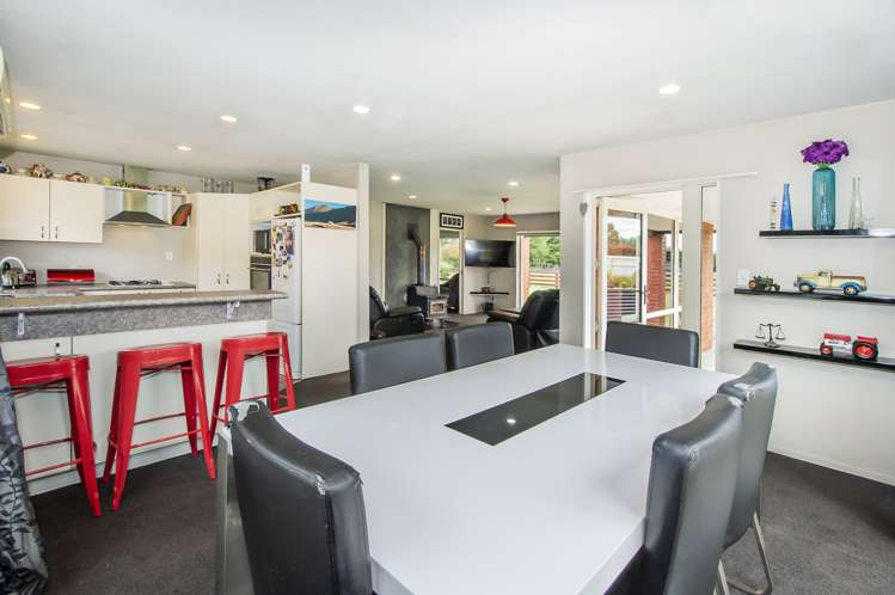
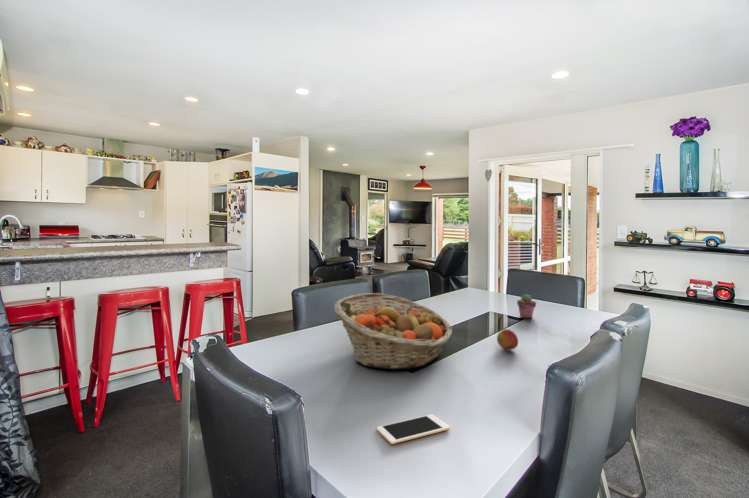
+ potted succulent [516,293,537,319]
+ apple [496,328,519,351]
+ fruit basket [333,292,453,370]
+ cell phone [376,413,451,445]
